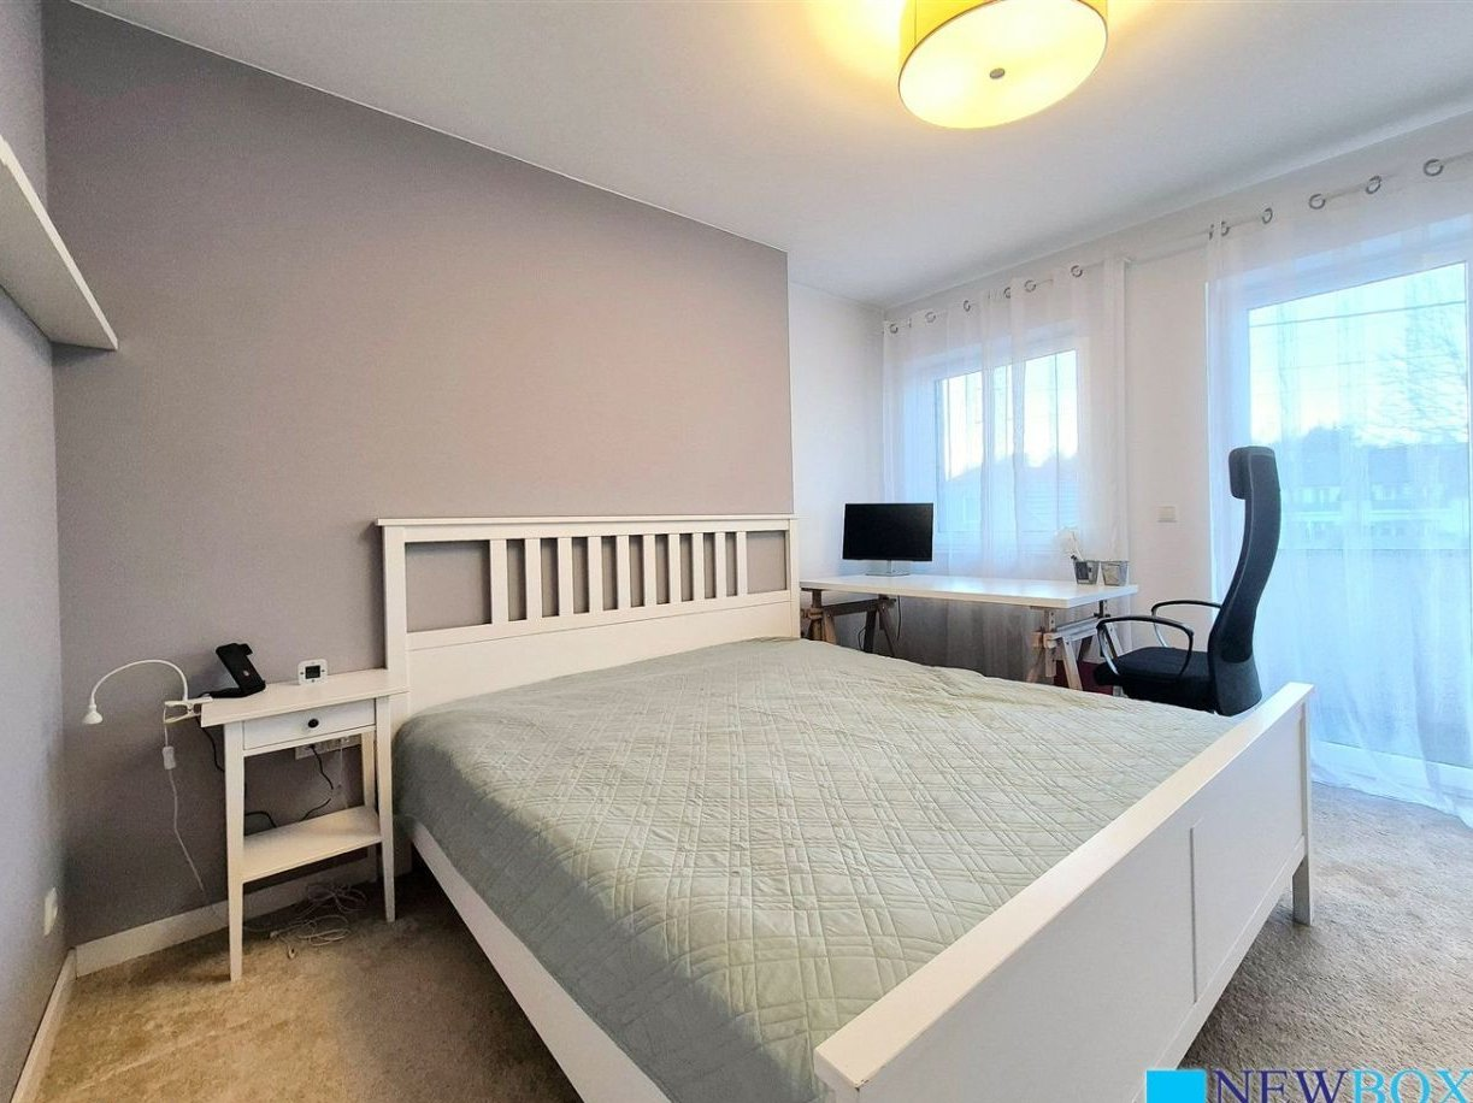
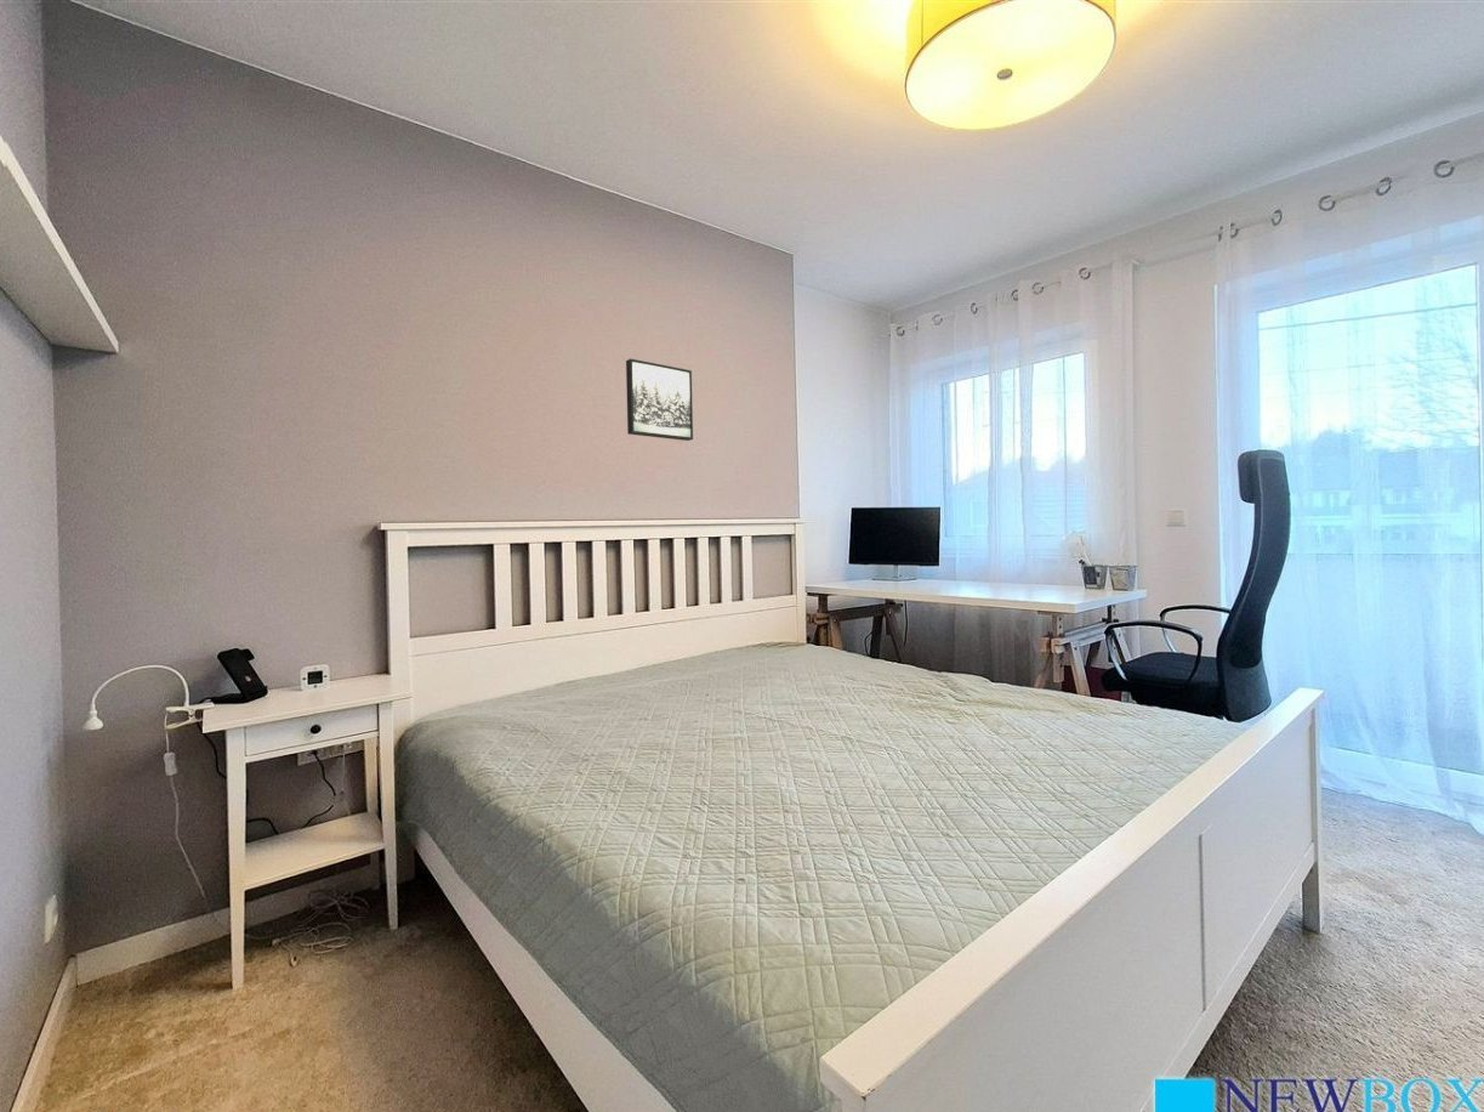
+ wall art [625,357,694,442]
